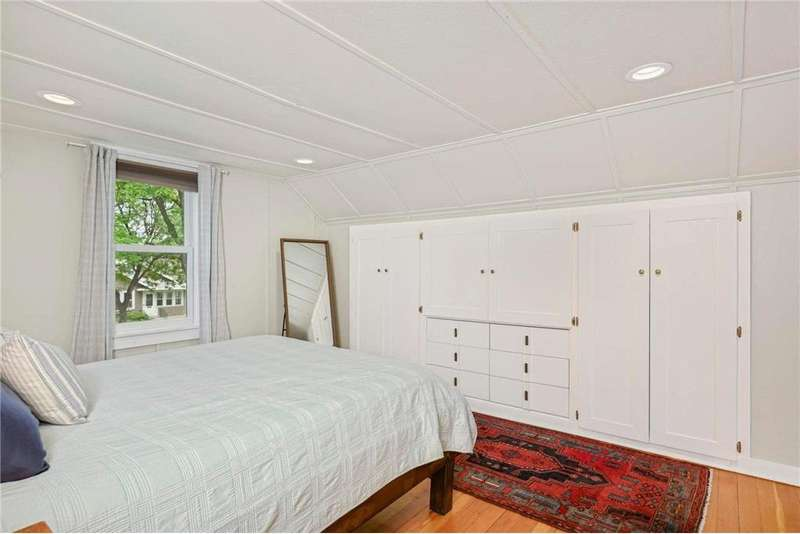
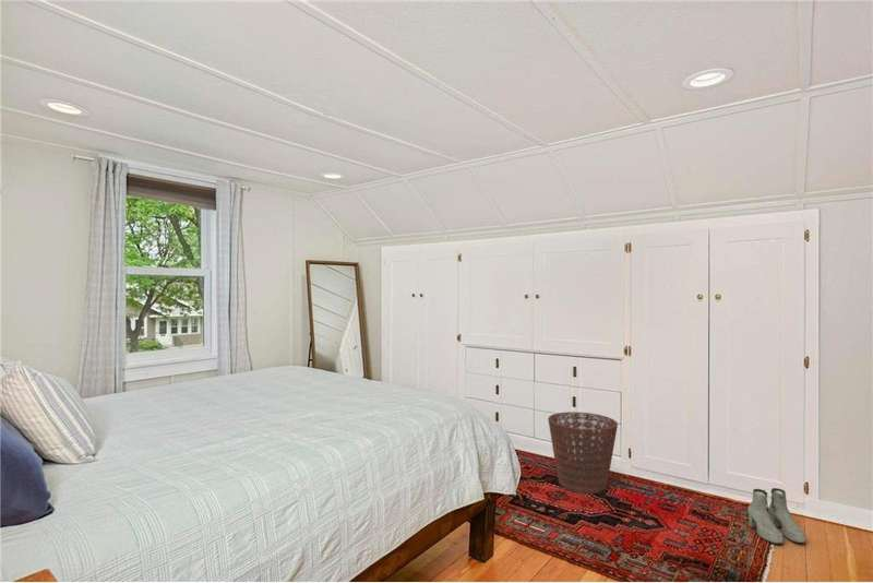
+ basket [547,411,619,495]
+ boots [746,487,806,545]
